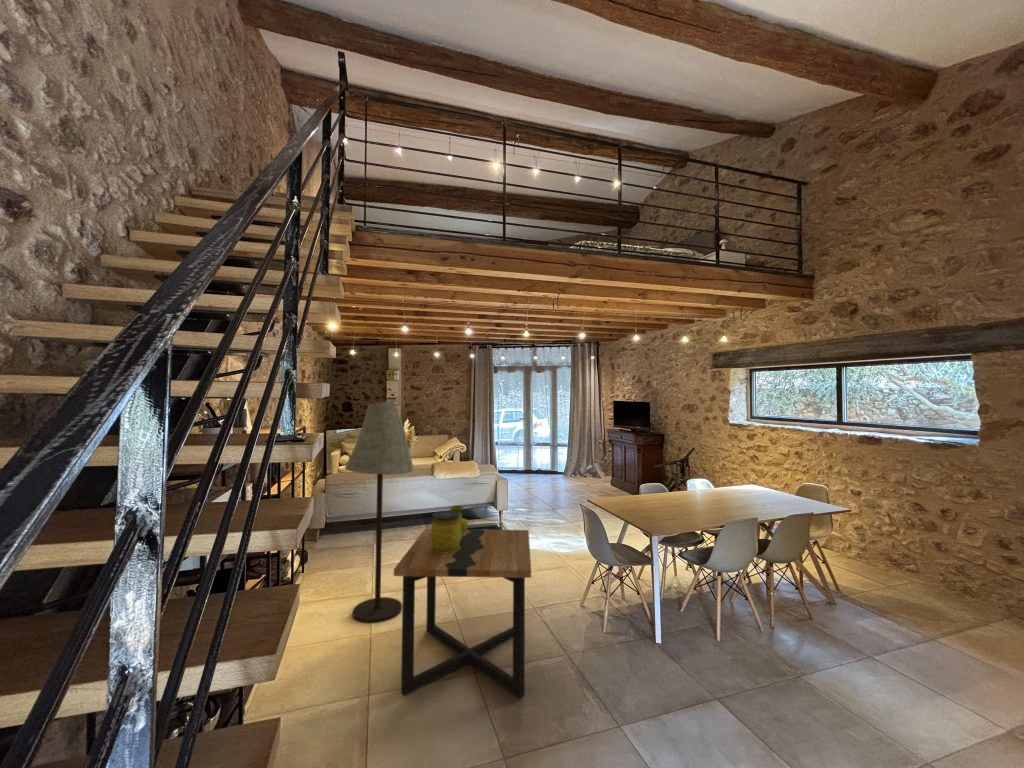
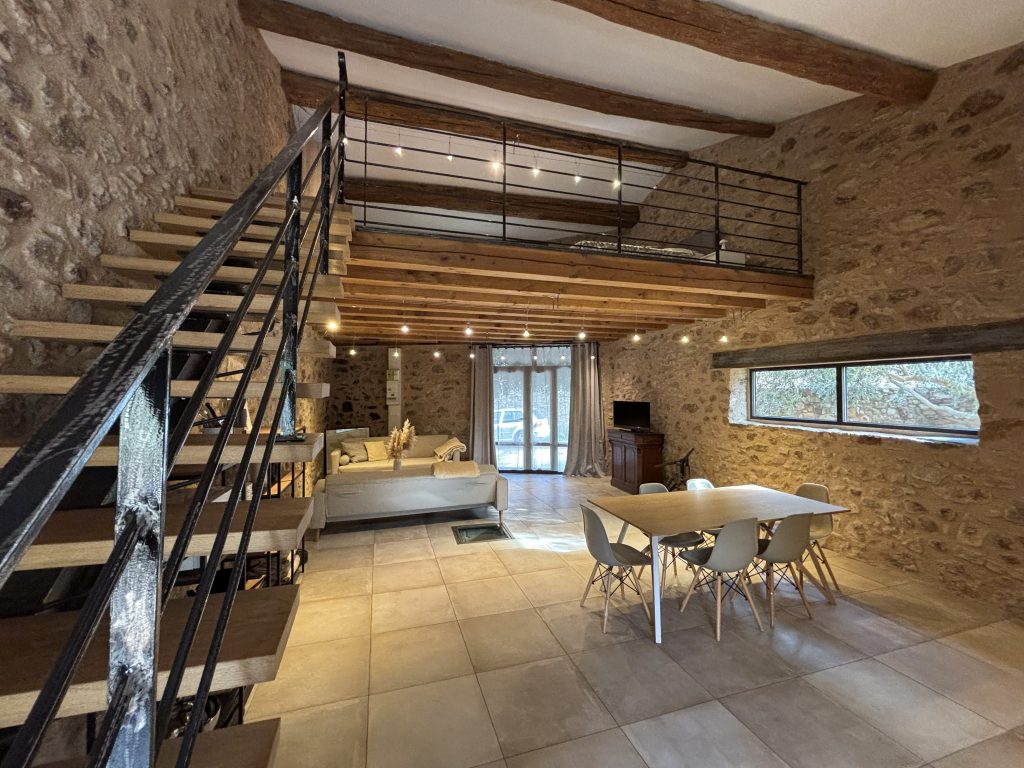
- floor lamp [344,399,415,624]
- decorative vase [430,504,469,553]
- side table [393,528,532,699]
